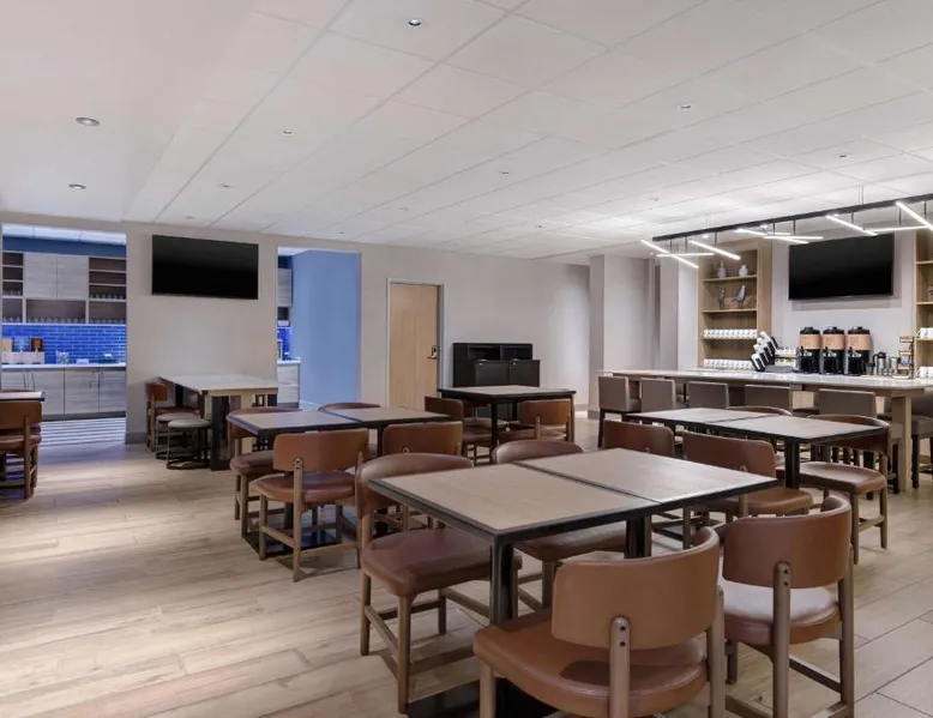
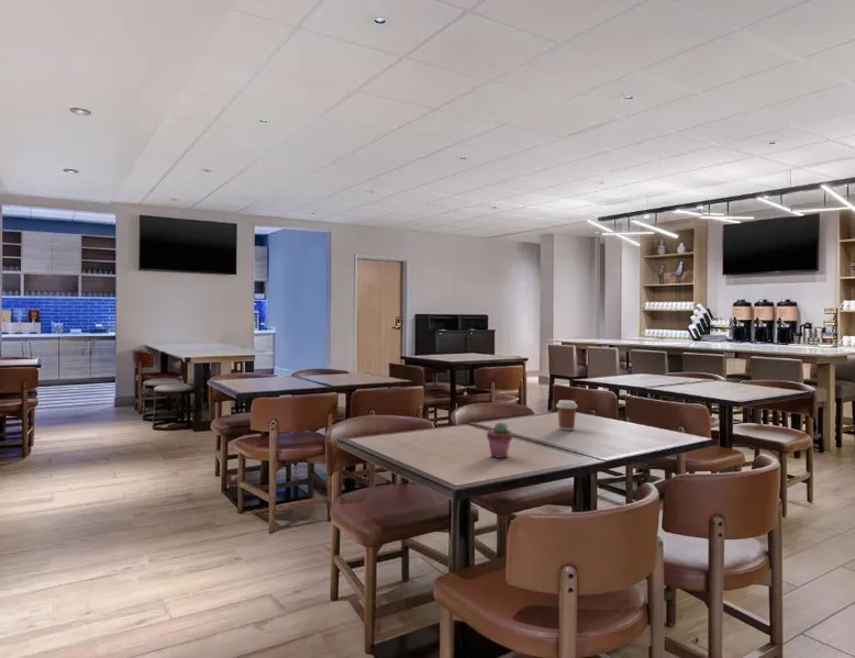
+ coffee cup [555,399,578,431]
+ potted succulent [486,421,513,459]
